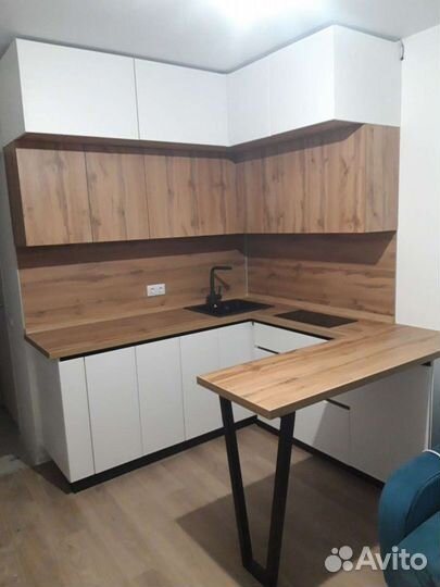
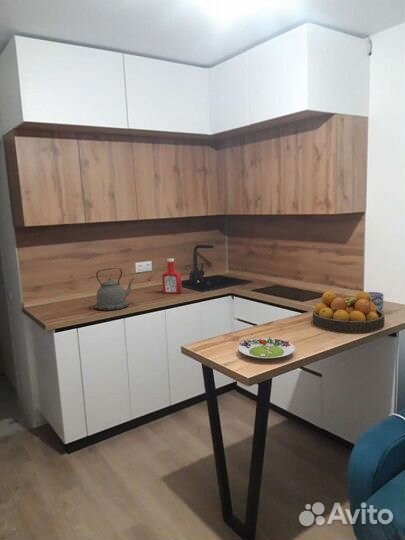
+ salad plate [237,336,296,360]
+ mug [367,291,385,312]
+ soap bottle [161,258,183,295]
+ fruit bowl [311,291,386,334]
+ kettle [94,267,135,312]
